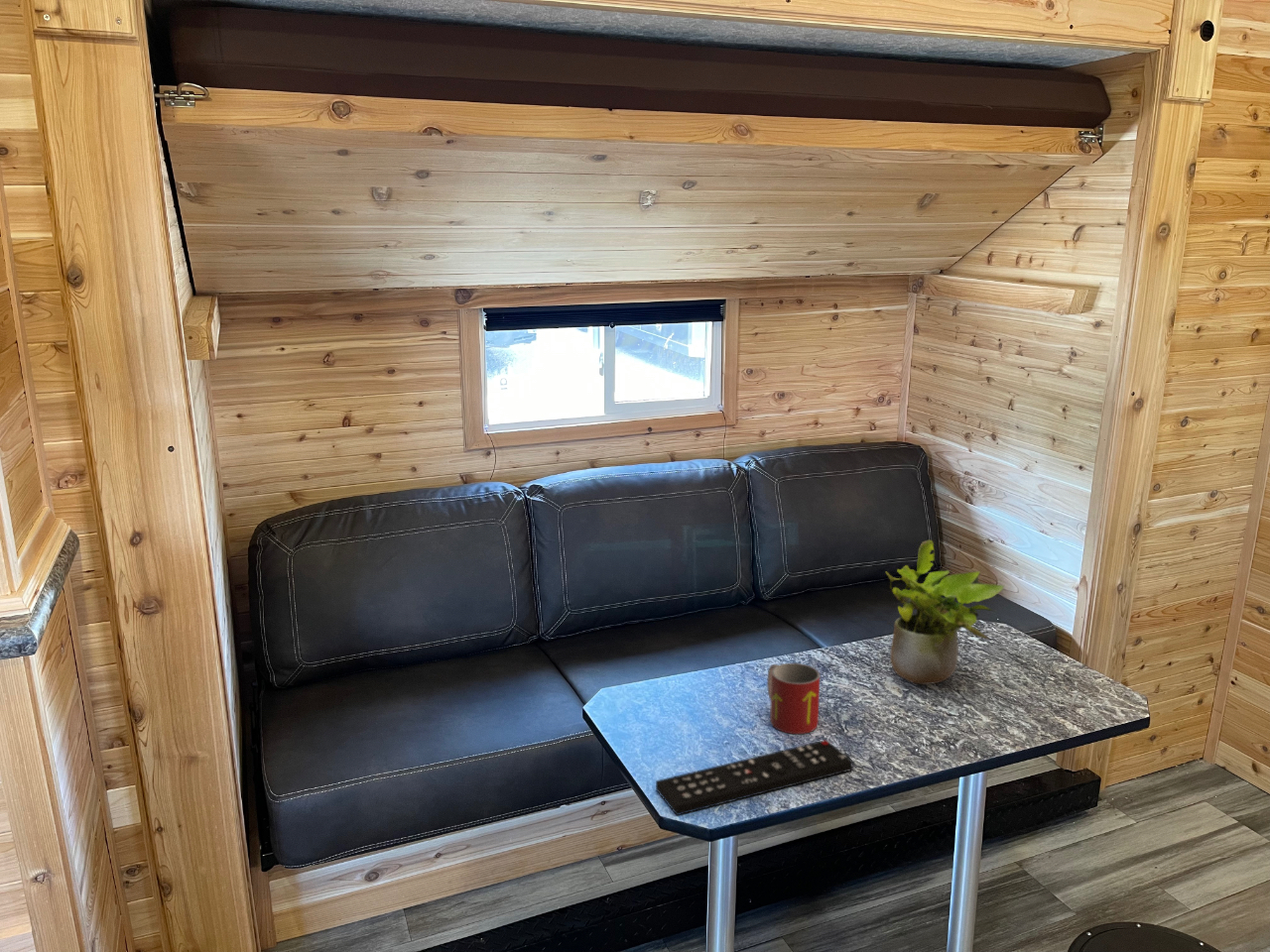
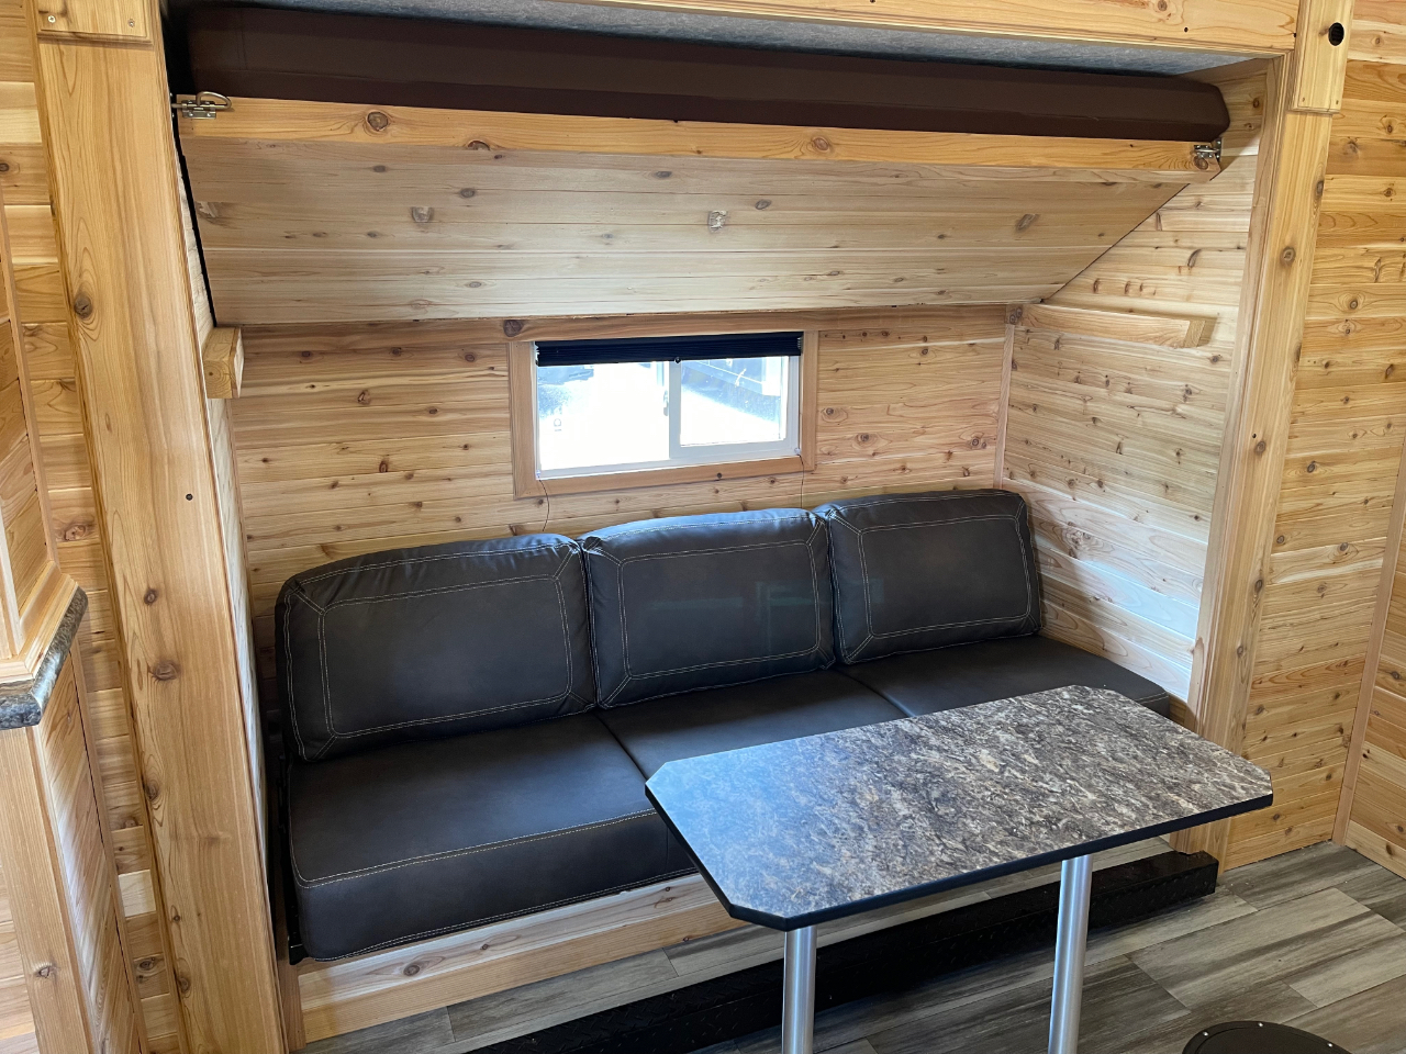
- remote control [655,739,854,816]
- mug [766,662,821,735]
- potted plant [885,539,1006,685]
